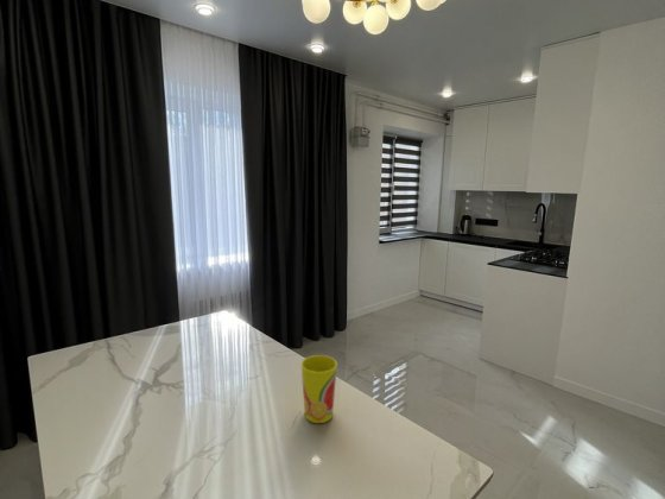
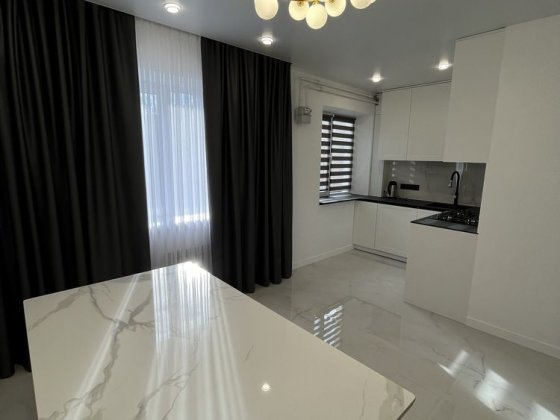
- cup [300,354,338,424]
